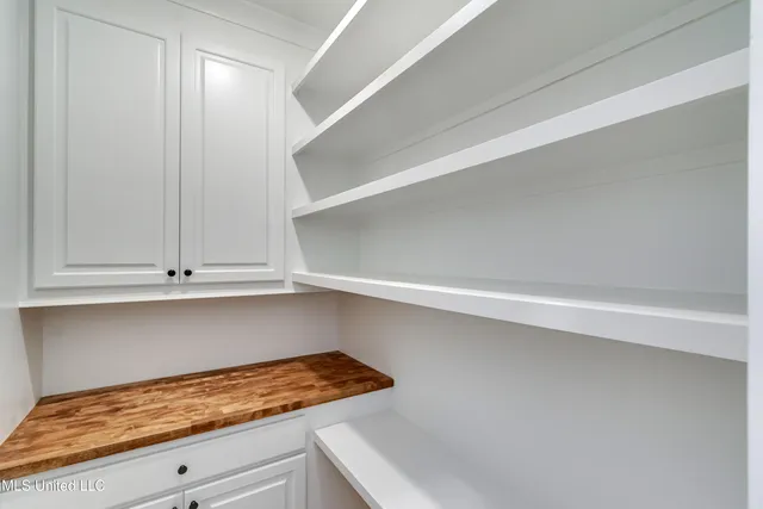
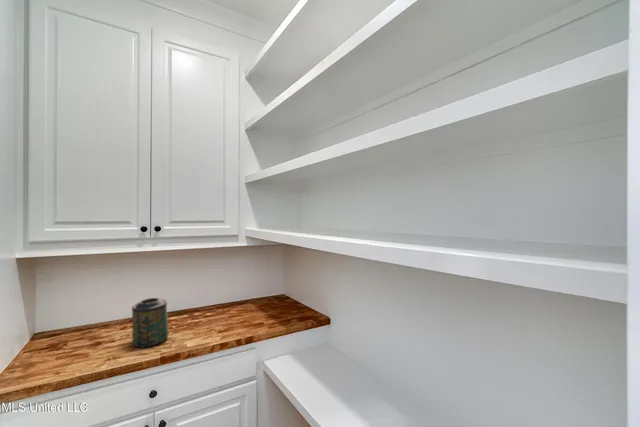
+ canister [131,297,170,349]
